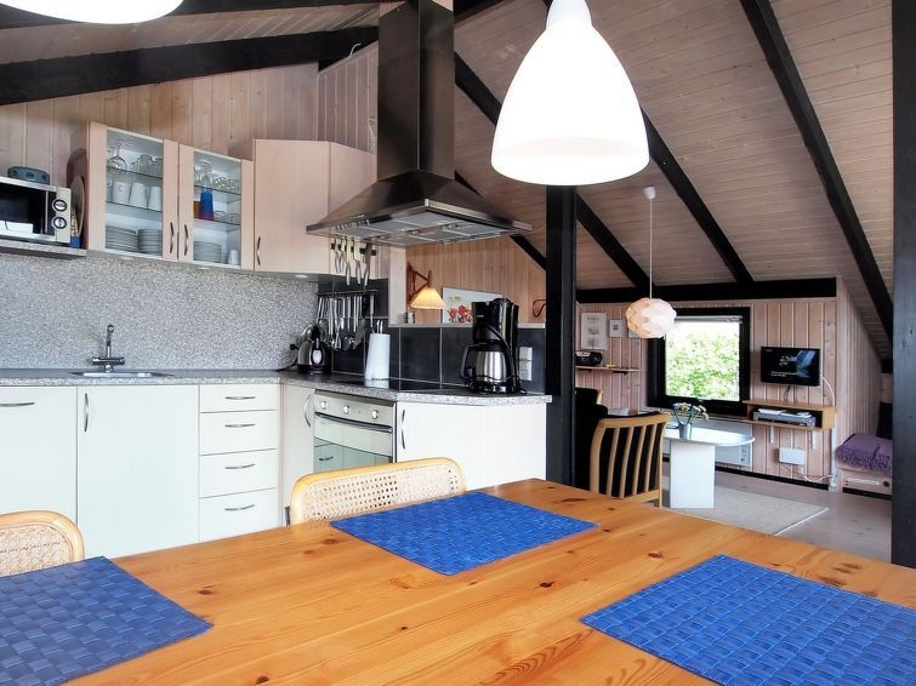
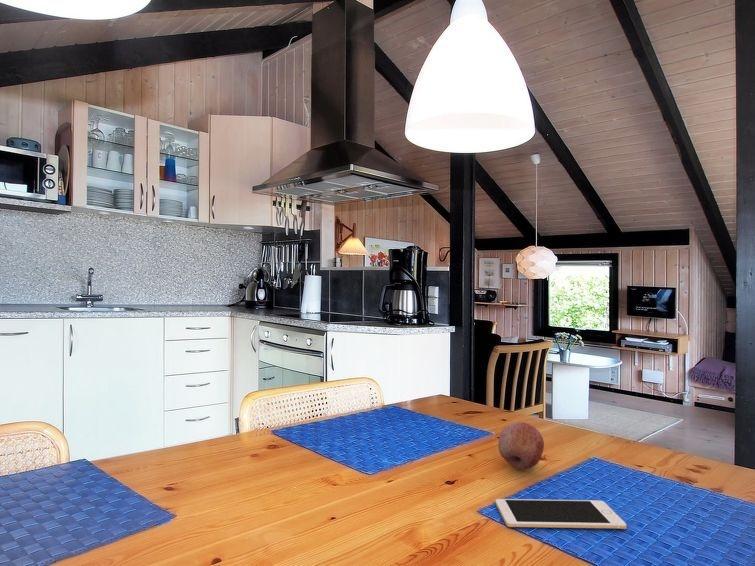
+ fruit [497,421,545,470]
+ cell phone [495,498,627,530]
